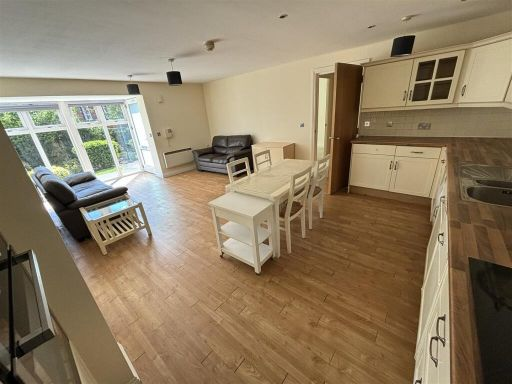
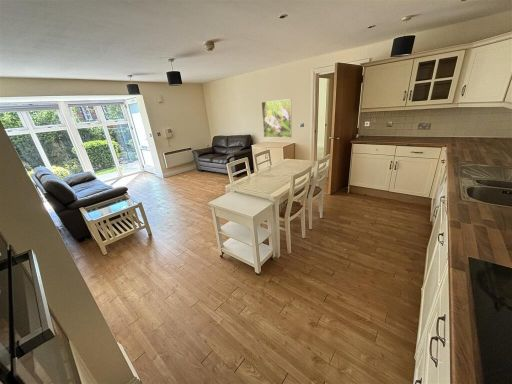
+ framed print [261,98,293,139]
